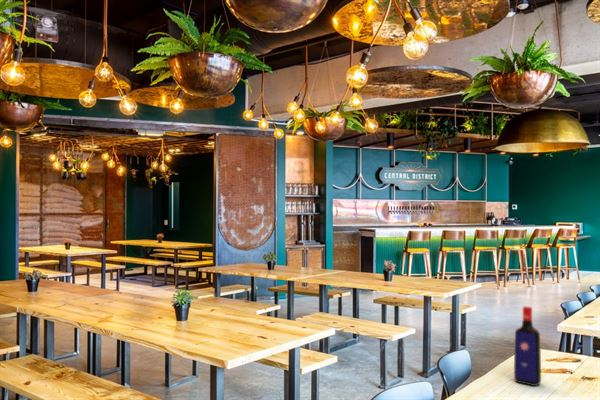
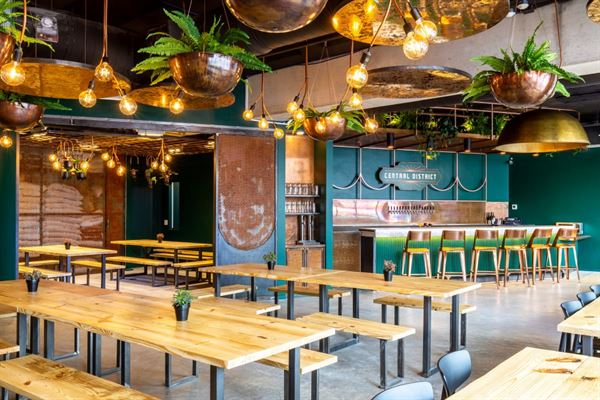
- liquor bottle [513,305,542,387]
